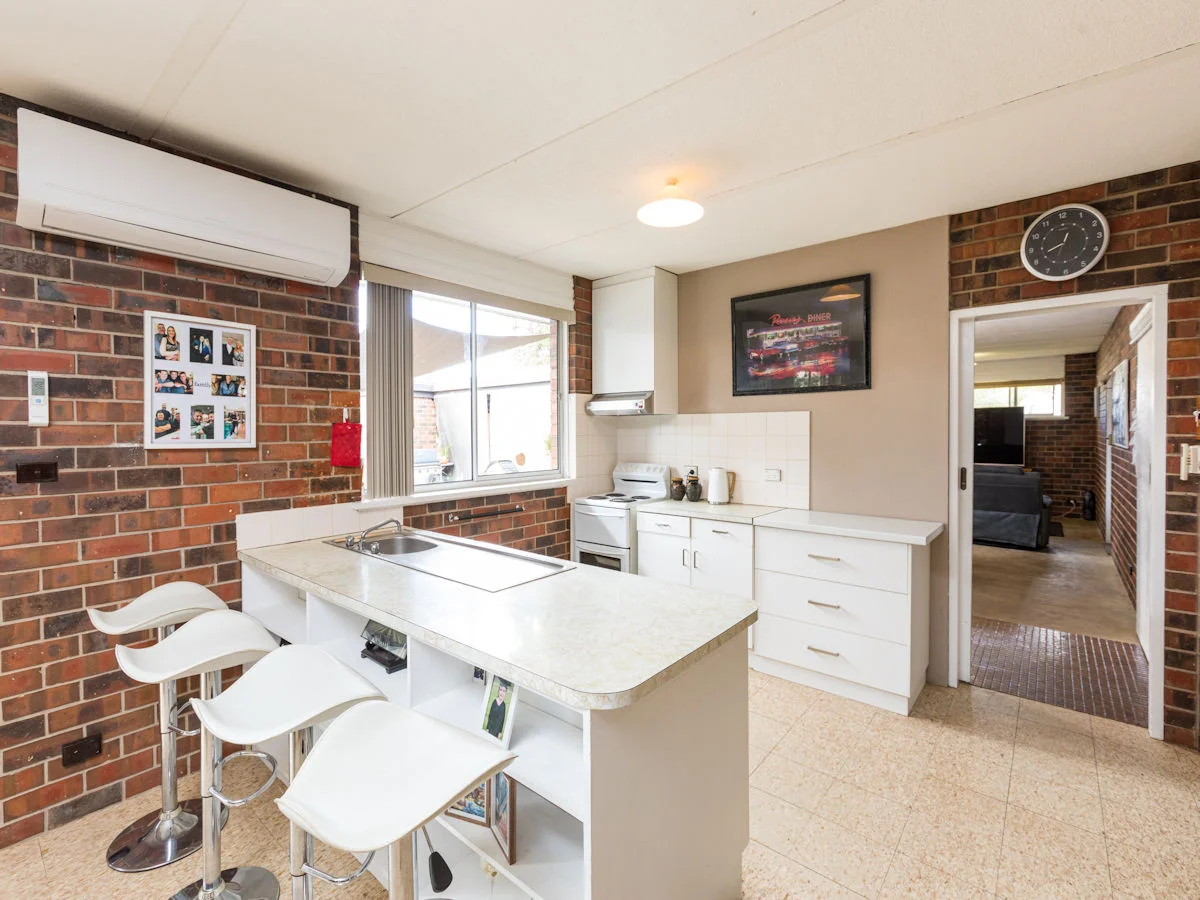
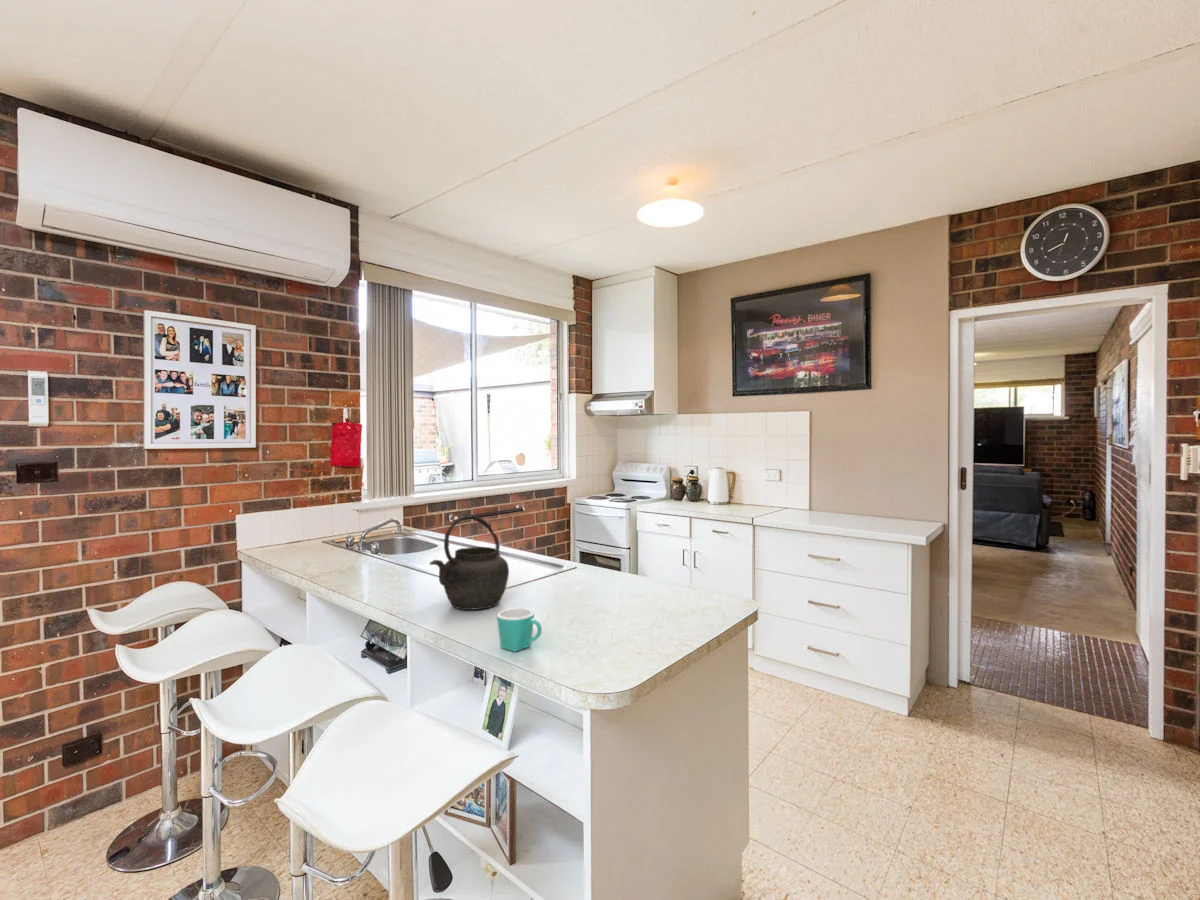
+ kettle [429,514,510,611]
+ mug [496,607,543,653]
